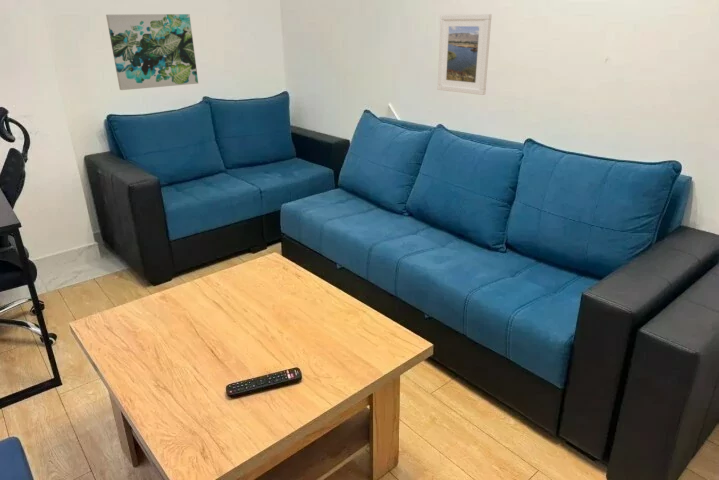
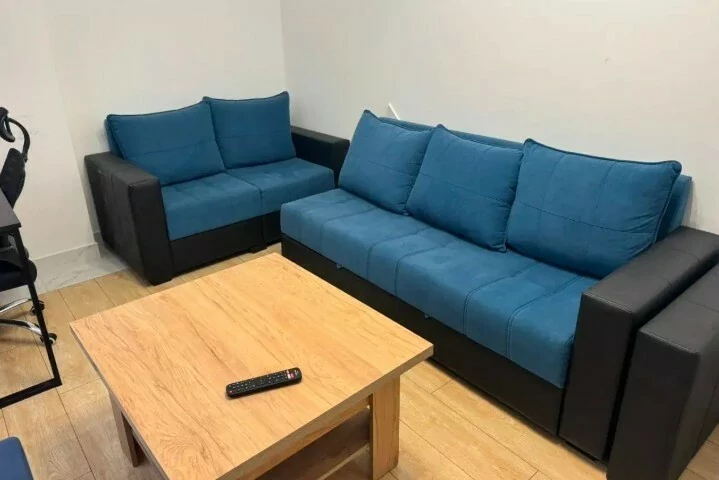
- wall art [105,13,199,91]
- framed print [437,13,493,96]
